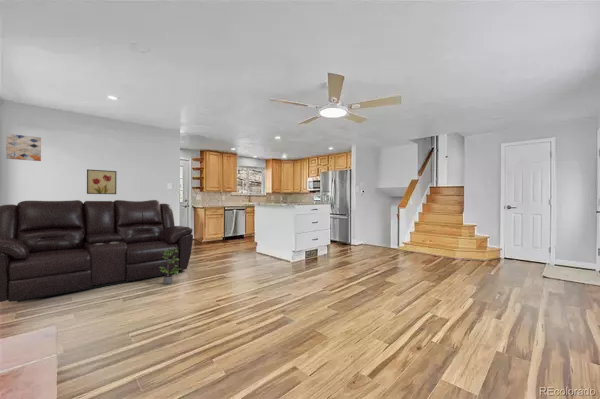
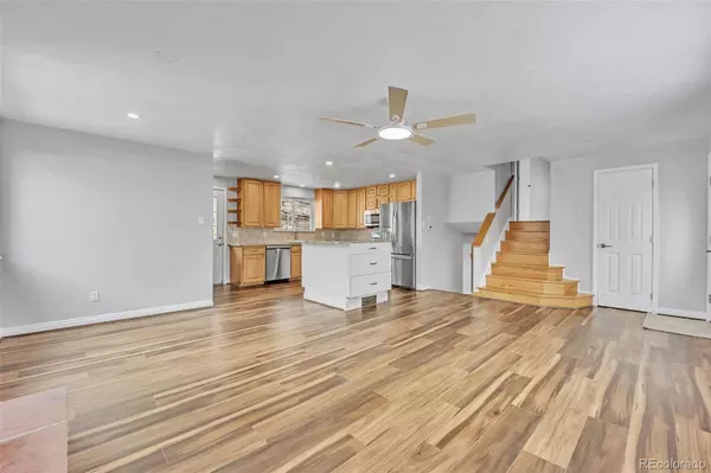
- wall art [5,133,42,162]
- wall art [86,168,117,195]
- sofa [0,199,194,303]
- potted plant [159,248,180,285]
